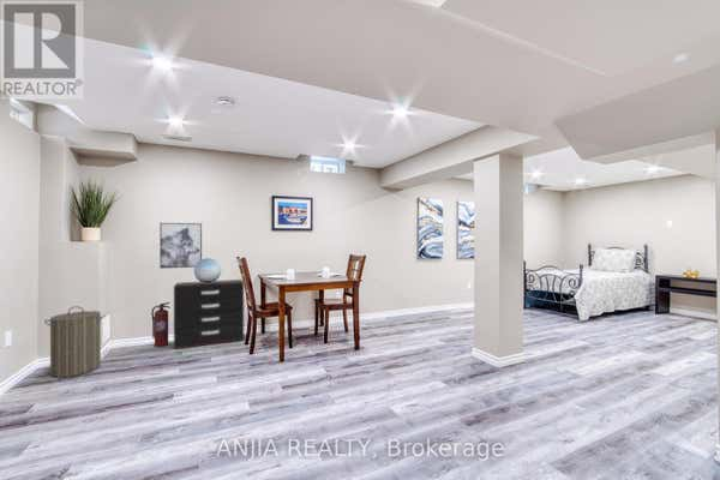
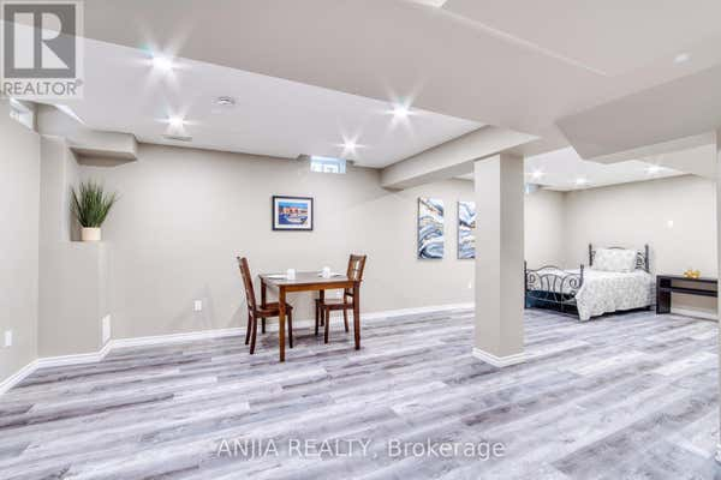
- decorative sphere [193,257,222,283]
- fire extinguisher [150,301,172,348]
- wall art [158,222,203,270]
- dresser [173,278,245,350]
- laundry hamper [43,305,107,379]
